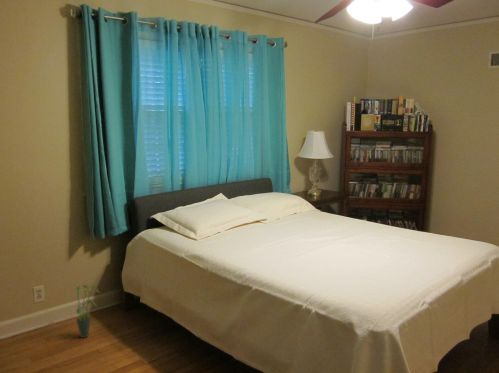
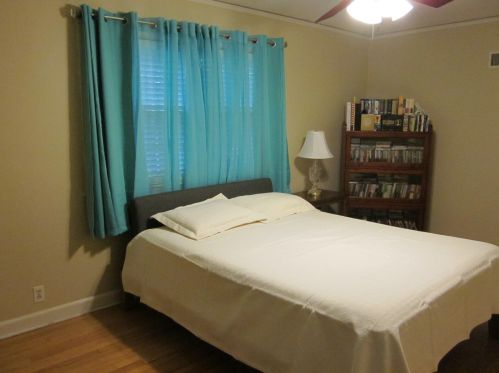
- potted plant [75,282,100,339]
